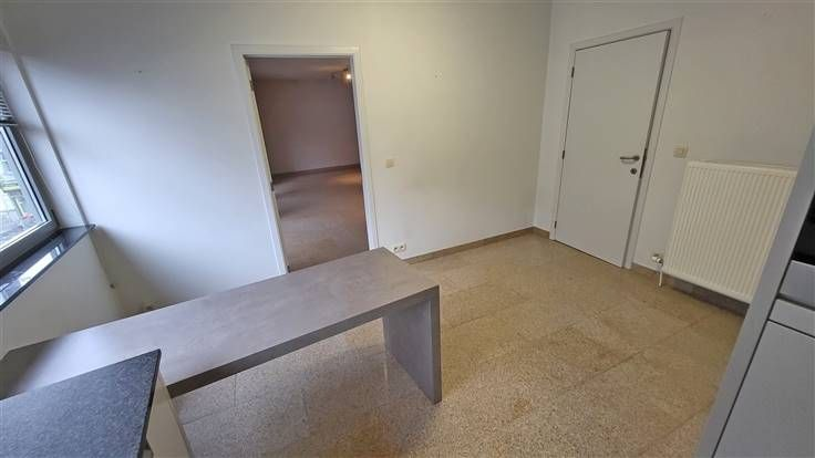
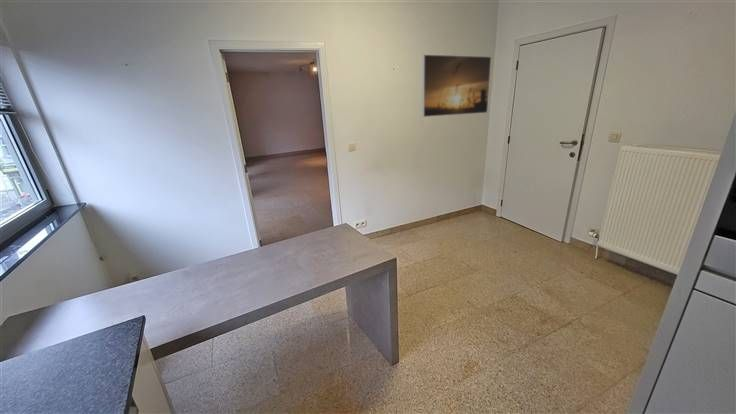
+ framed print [421,54,492,118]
